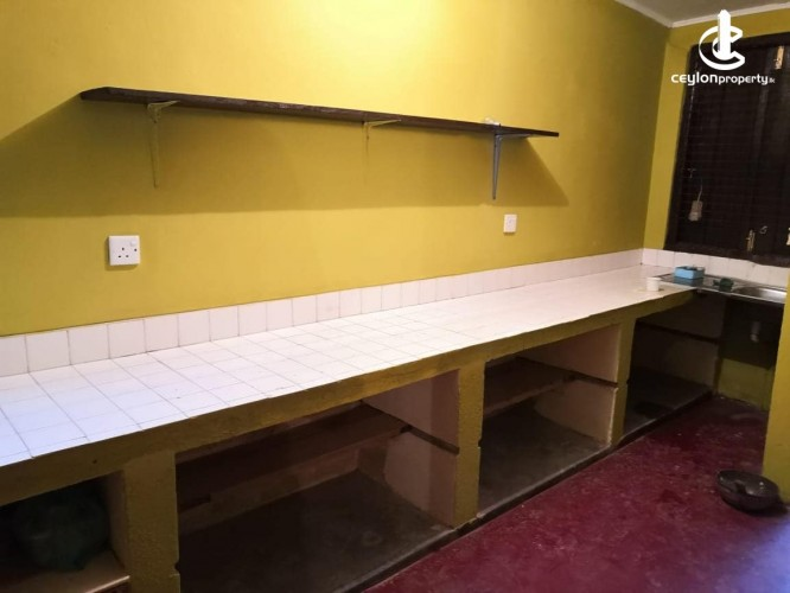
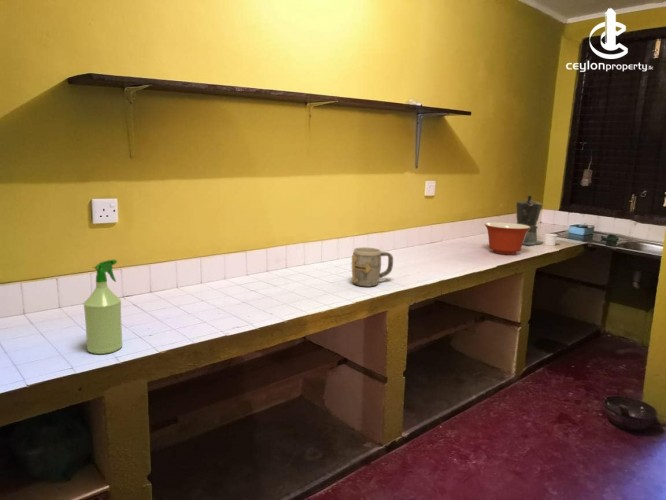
+ mug [351,246,394,288]
+ coffee maker [515,194,545,246]
+ mixing bowl [483,221,530,256]
+ spray bottle [83,259,123,355]
